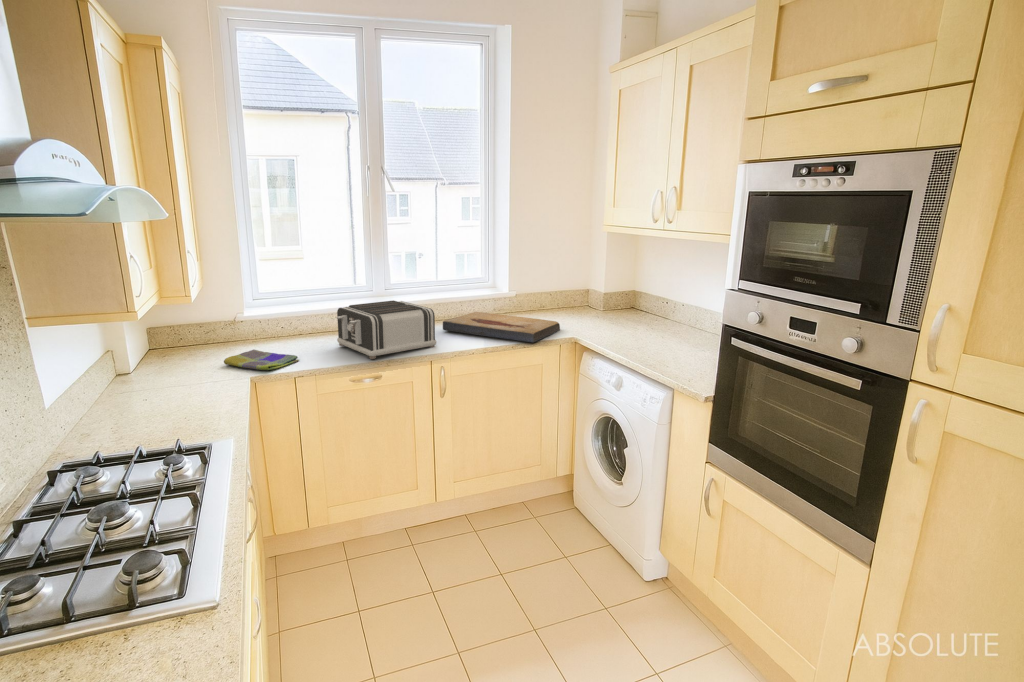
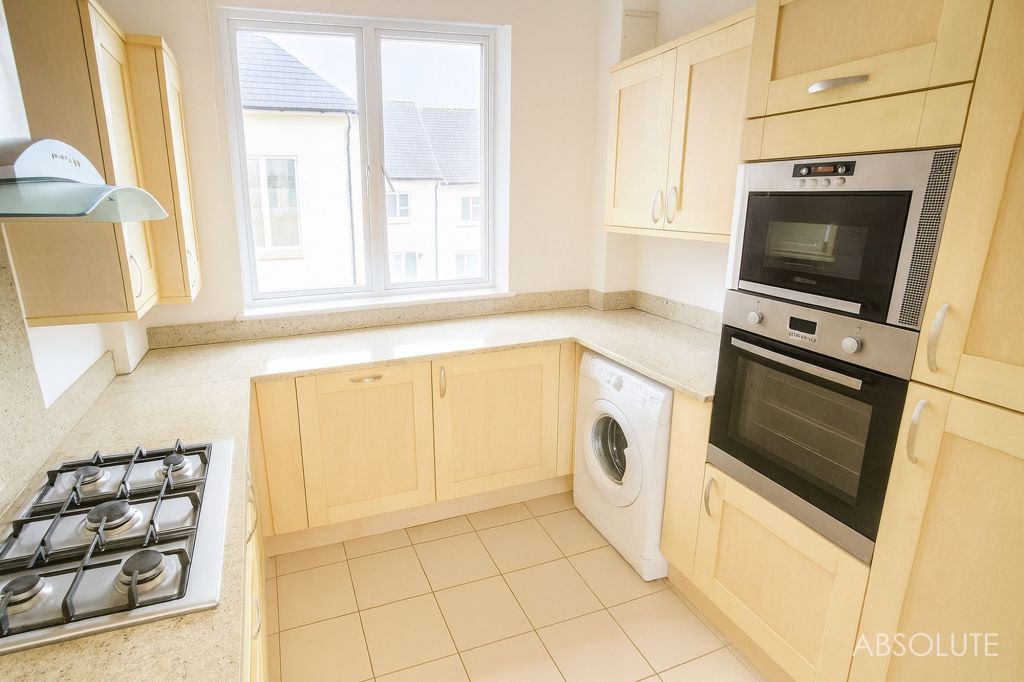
- toaster [336,300,437,360]
- fish fossil [442,311,561,343]
- dish towel [223,349,300,371]
